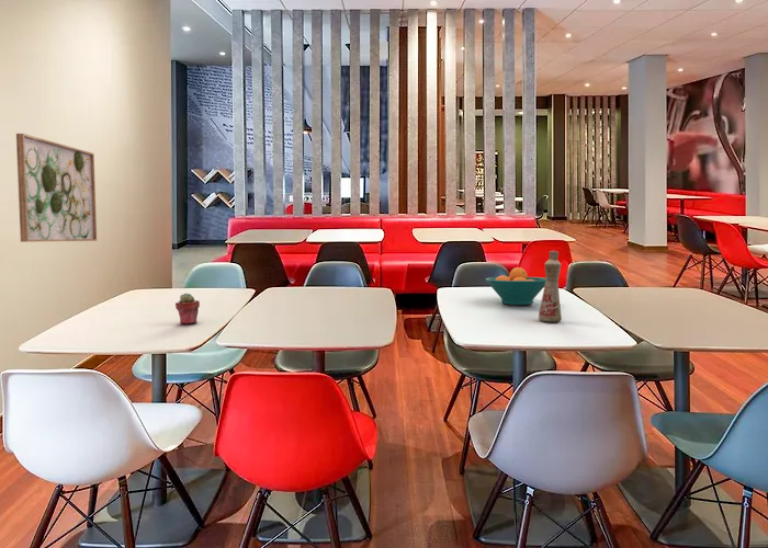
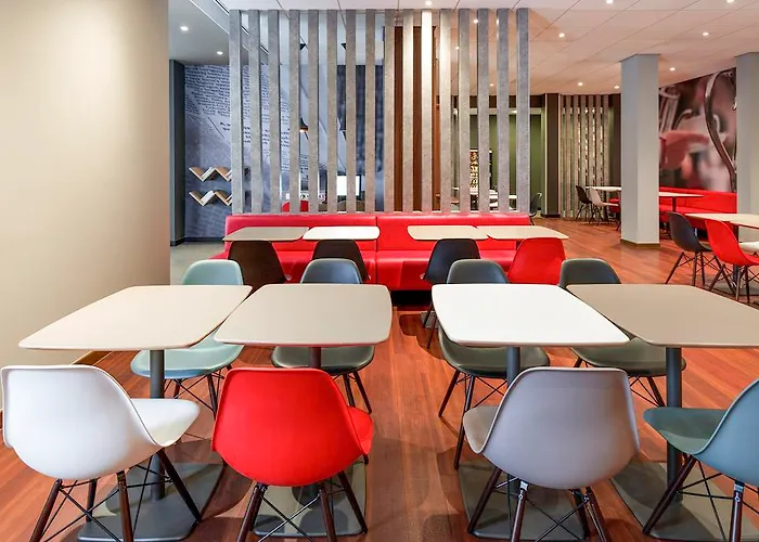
- bottle [538,249,563,323]
- wall art [15,133,98,243]
- fruit bowl [485,266,546,306]
- potted succulent [174,292,201,326]
